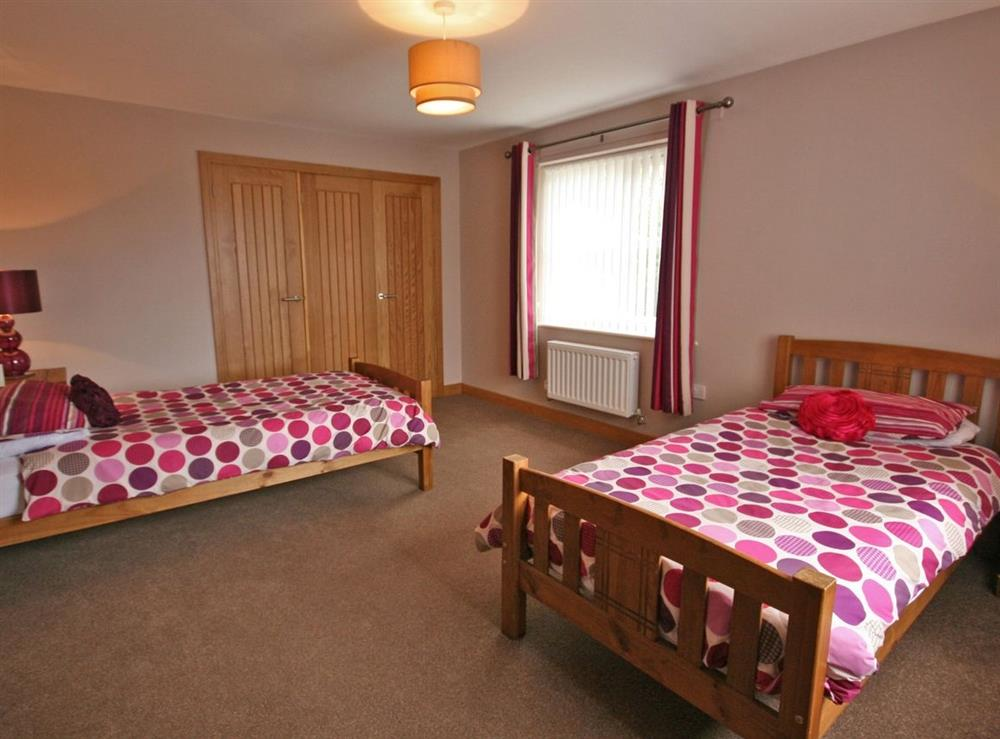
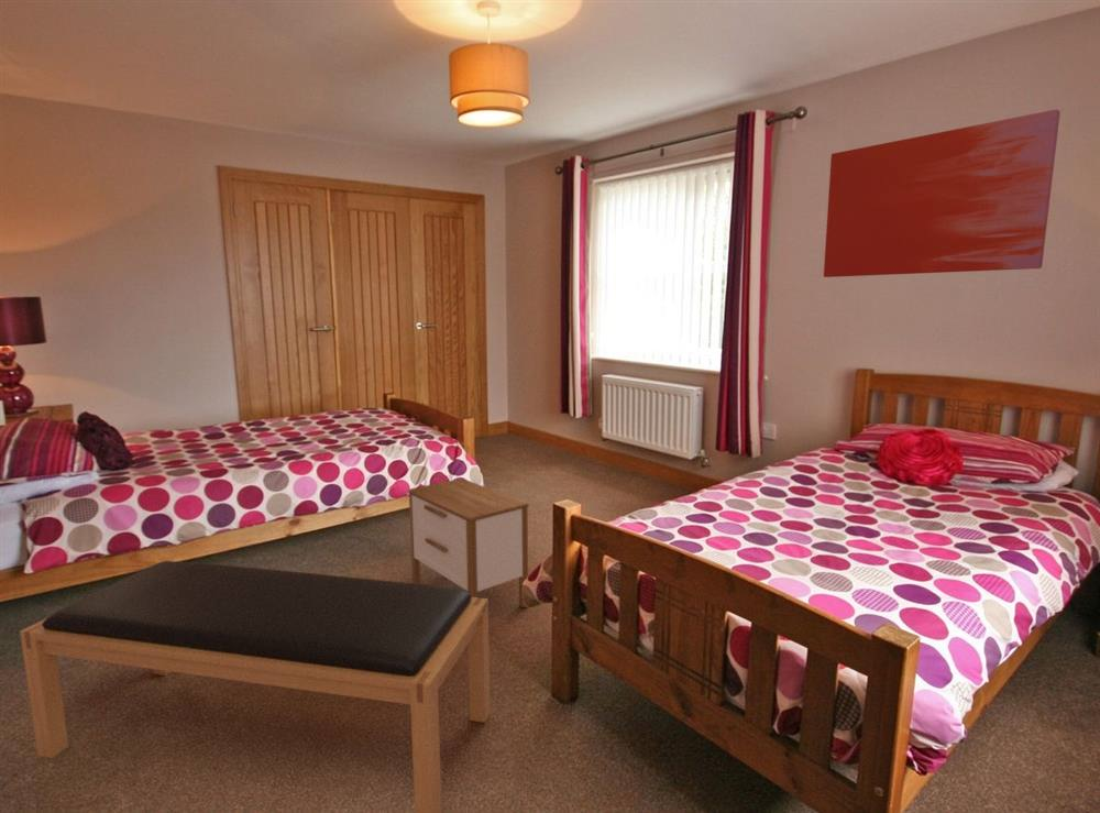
+ wall art [823,109,1062,278]
+ nightstand [407,477,529,608]
+ bench [19,560,492,813]
